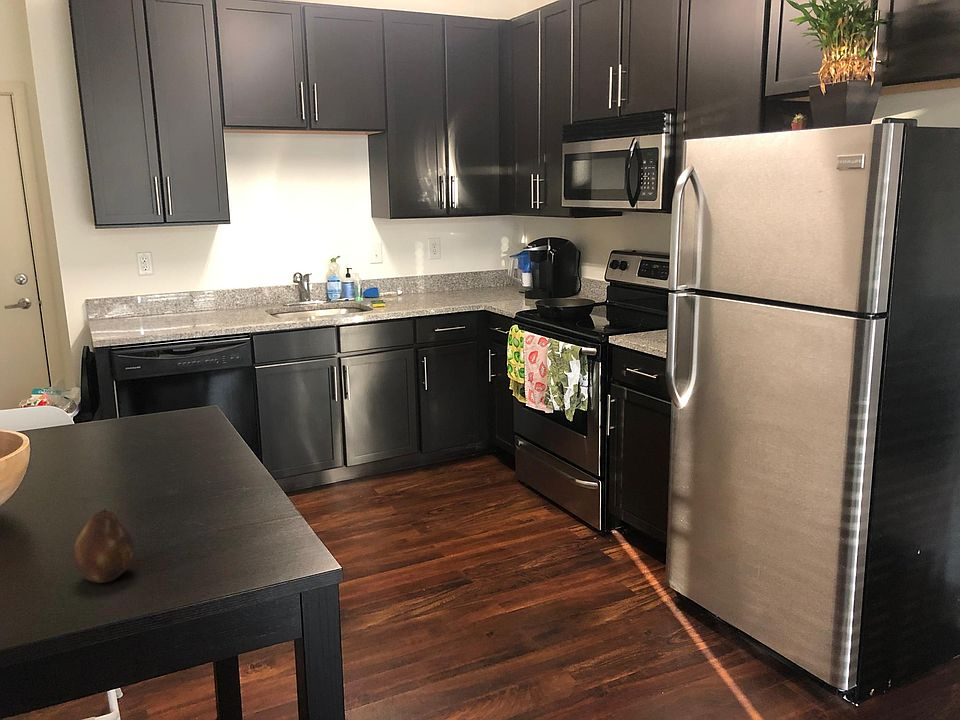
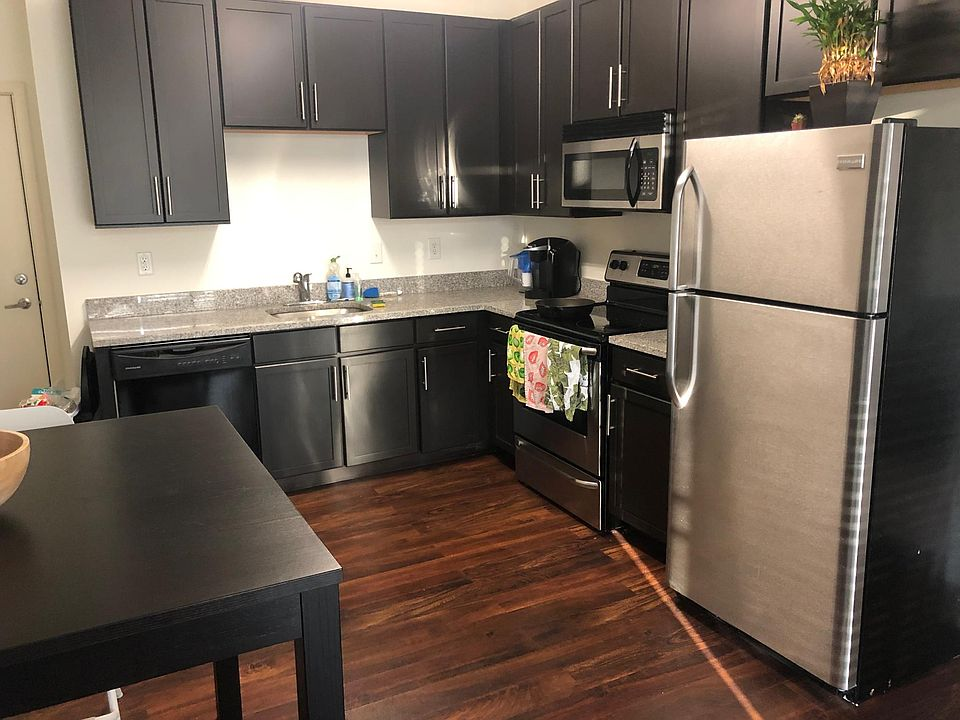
- fruit [72,506,135,584]
